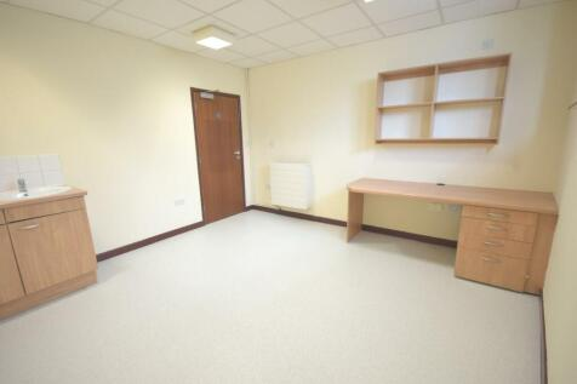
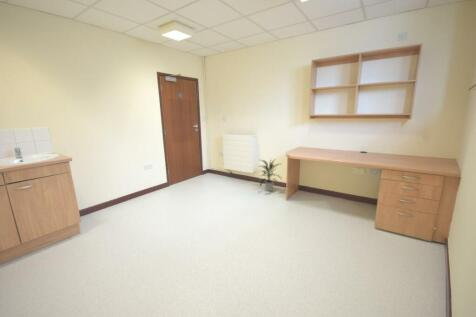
+ indoor plant [259,158,283,193]
